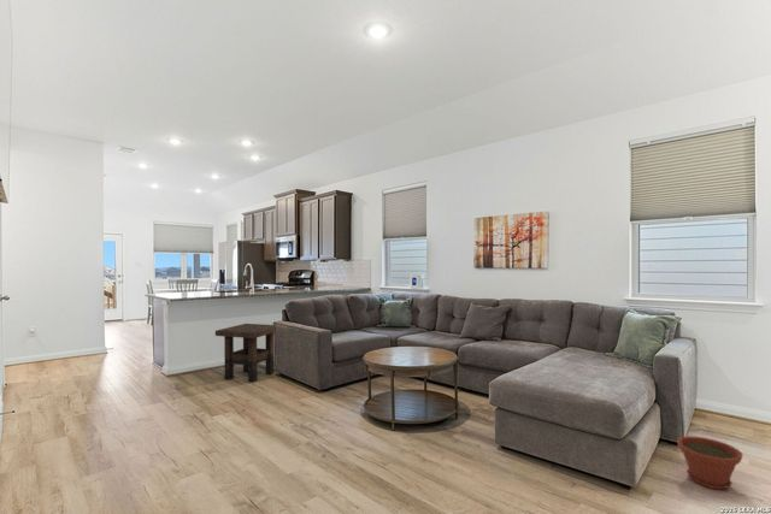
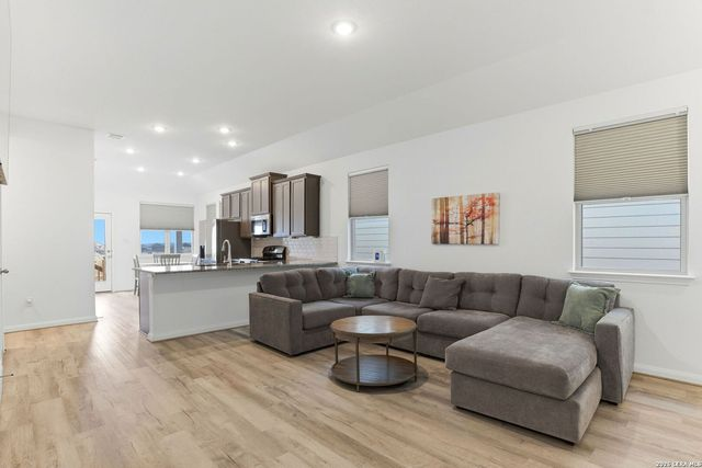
- side table [214,323,277,383]
- plant pot [676,435,743,491]
